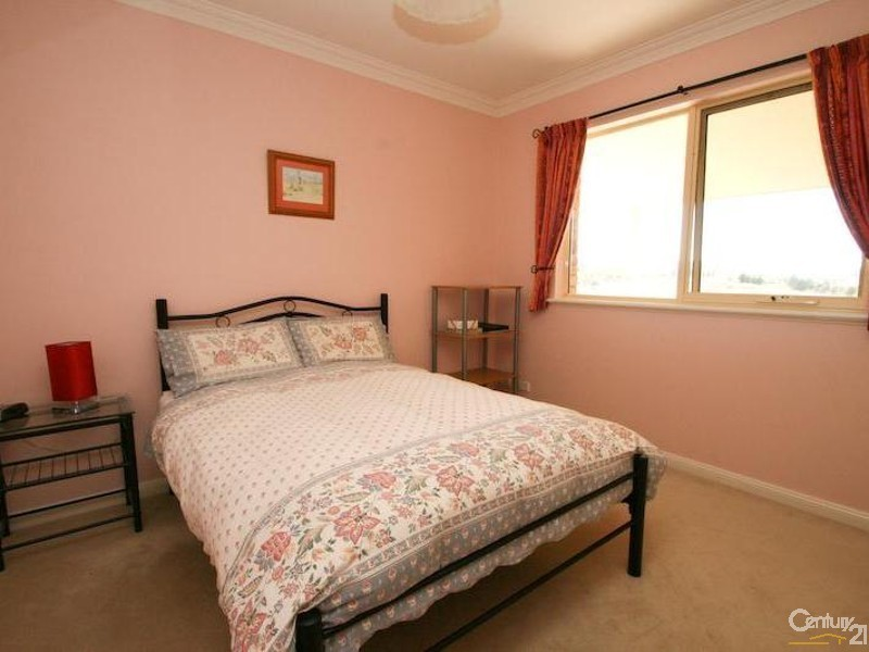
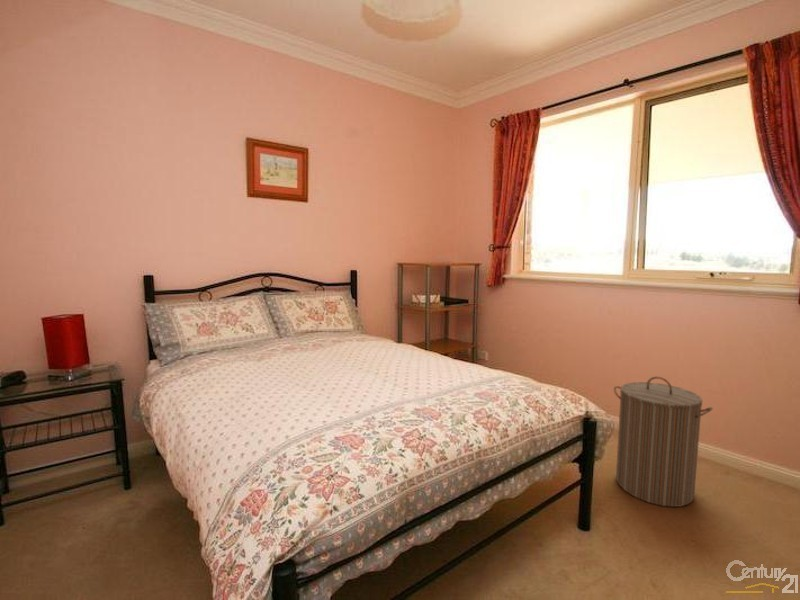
+ laundry hamper [613,376,714,508]
